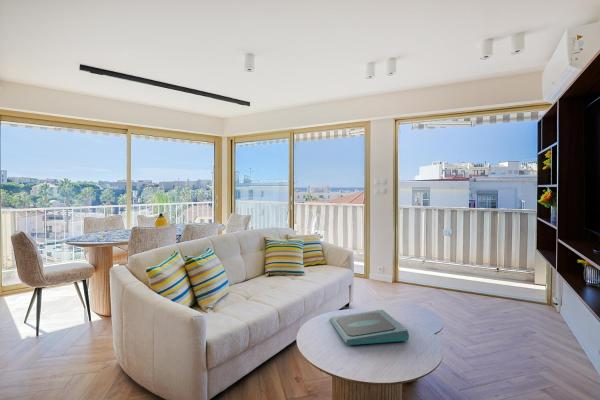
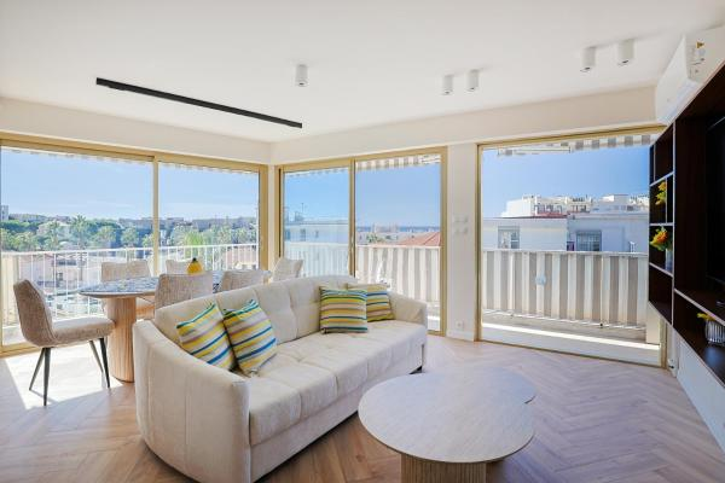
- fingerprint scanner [328,309,410,346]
